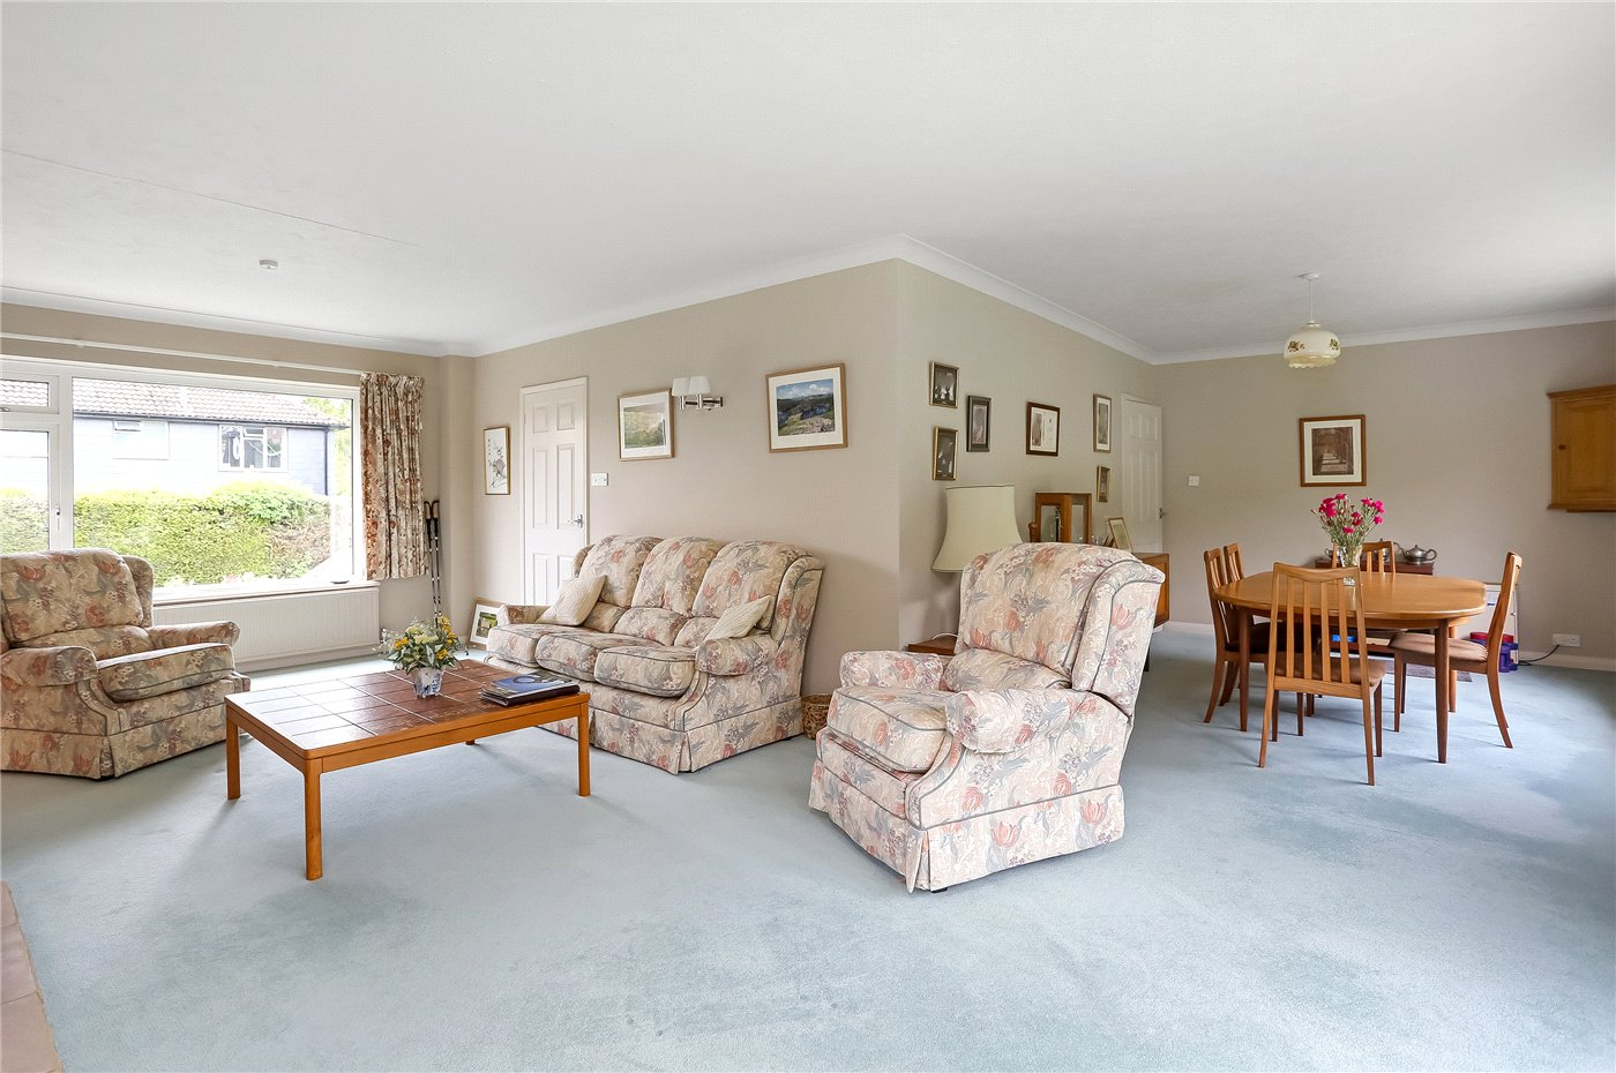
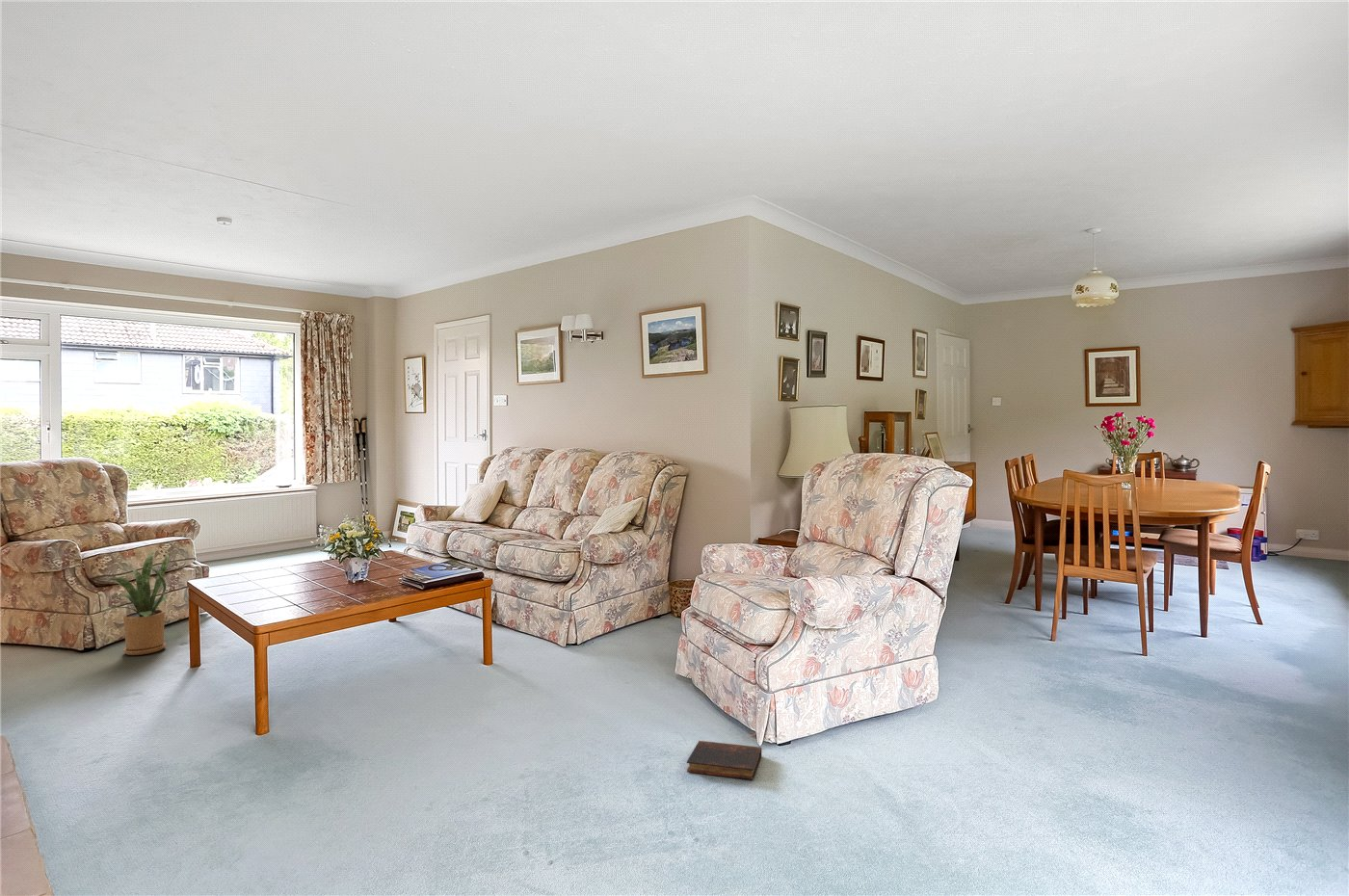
+ house plant [98,551,172,656]
+ book [686,740,763,780]
